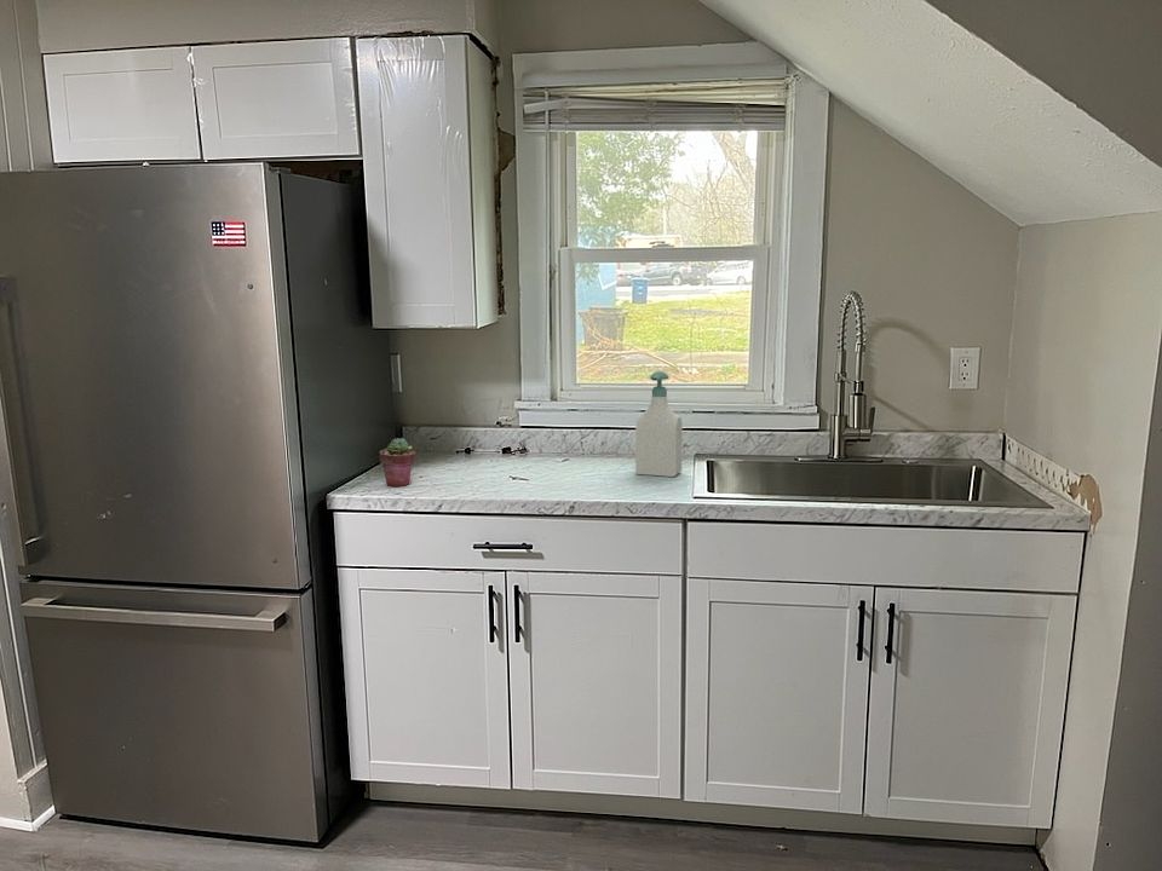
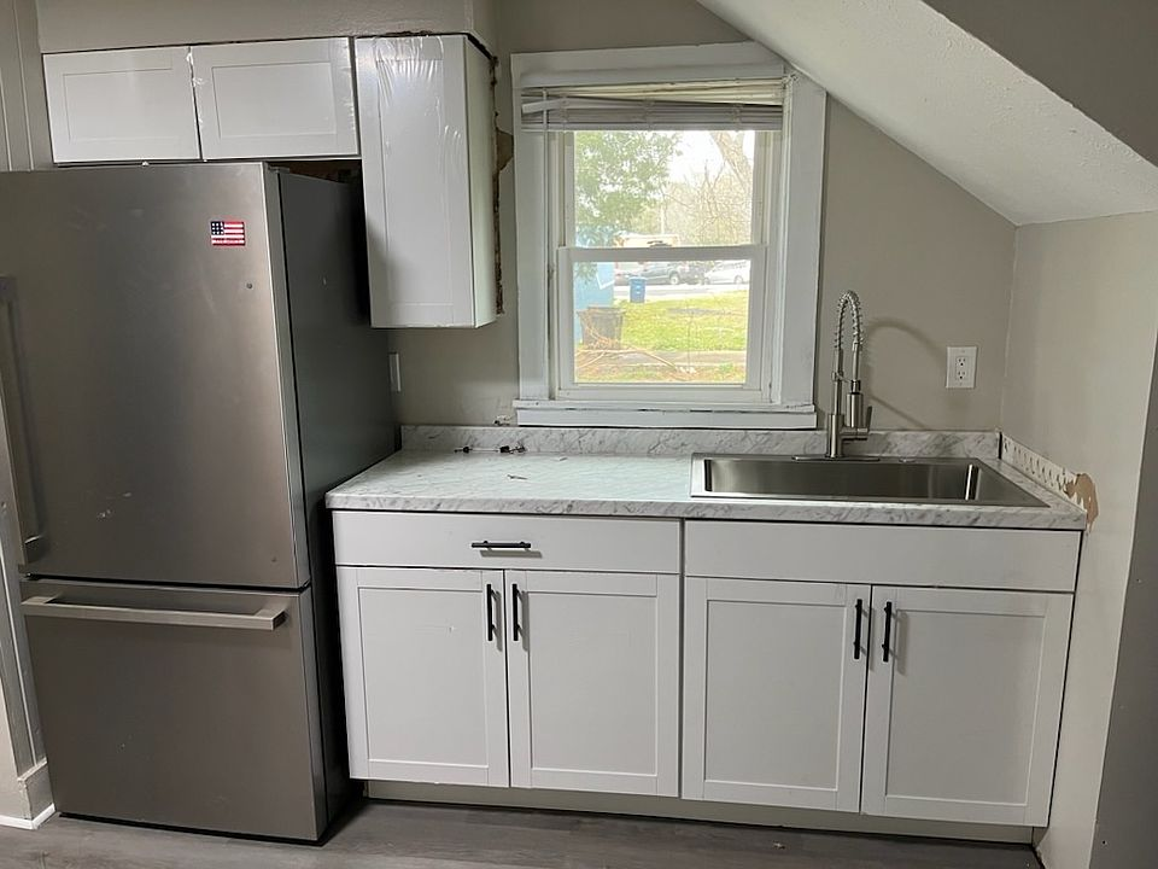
- potted succulent [379,437,416,488]
- soap bottle [634,370,684,478]
